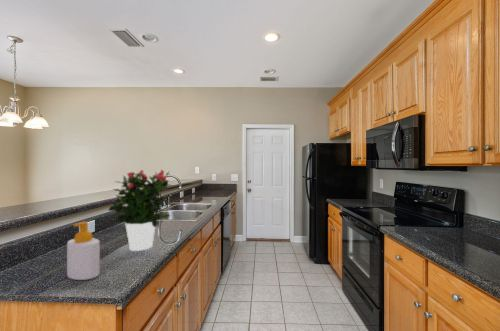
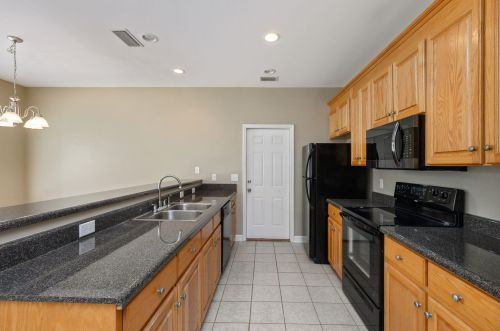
- potted flower [107,169,173,252]
- soap bottle [66,221,101,281]
